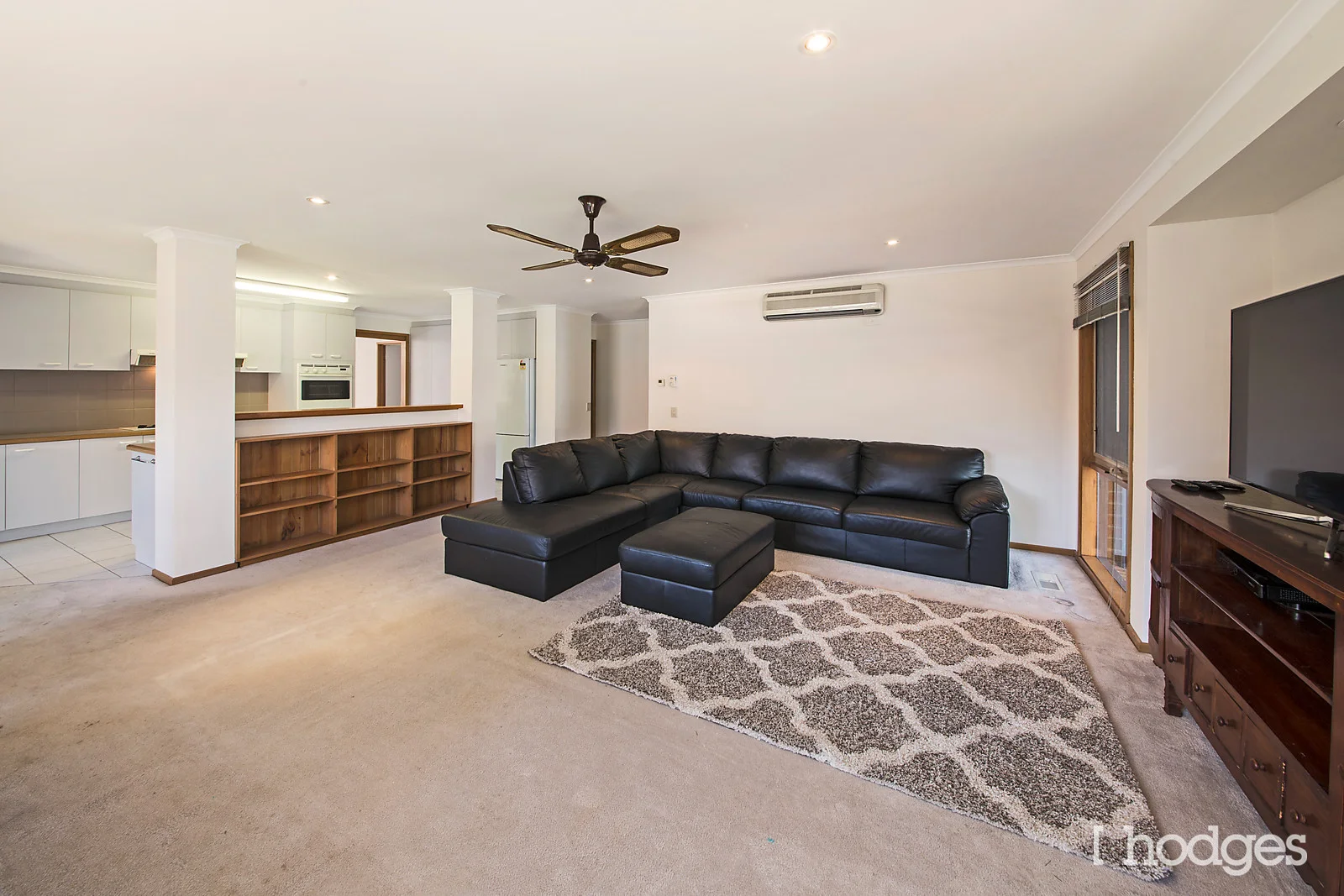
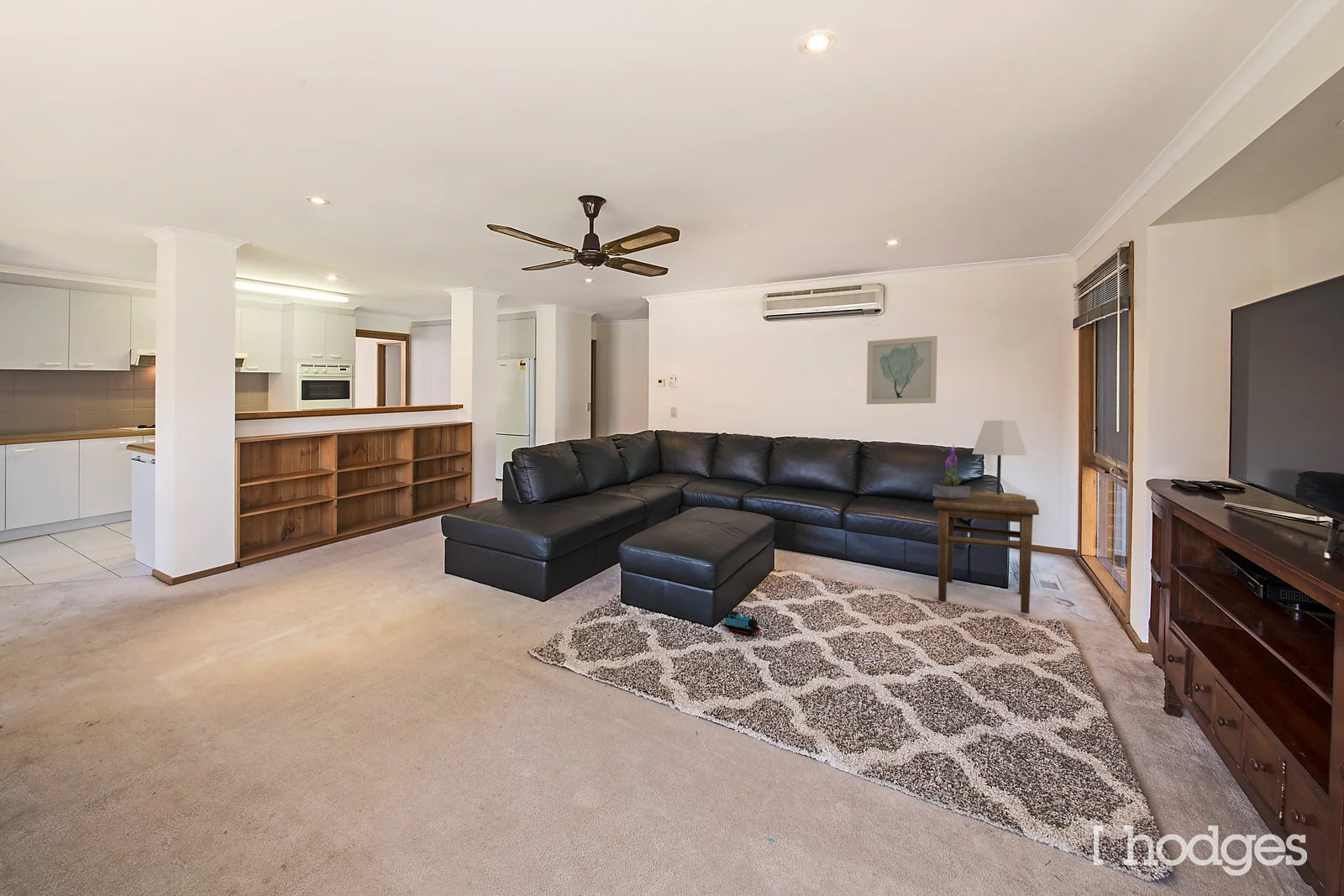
+ toy train [721,610,764,636]
+ side table [932,495,1040,615]
+ potted plant [932,444,971,501]
+ lamp [971,419,1028,501]
+ wall art [866,335,938,405]
